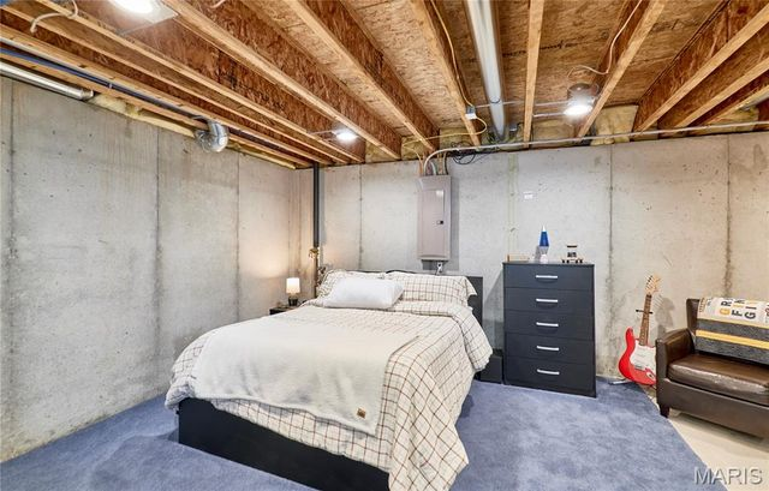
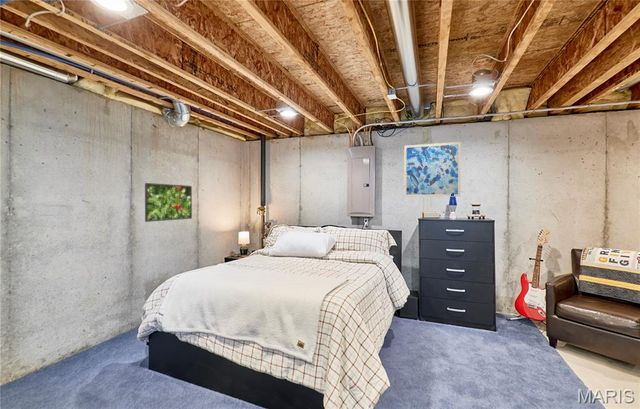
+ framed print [144,182,193,223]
+ wall art [403,141,462,198]
